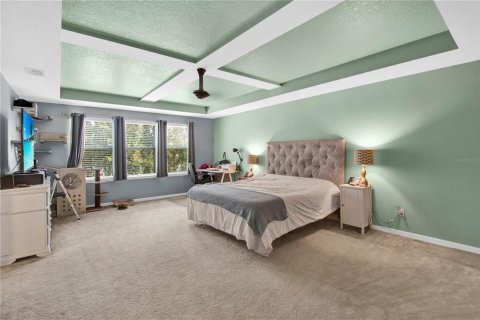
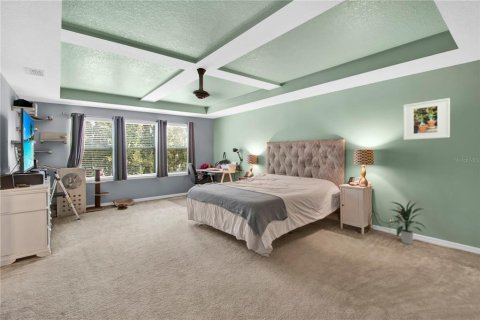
+ indoor plant [388,198,428,245]
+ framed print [402,97,451,141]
